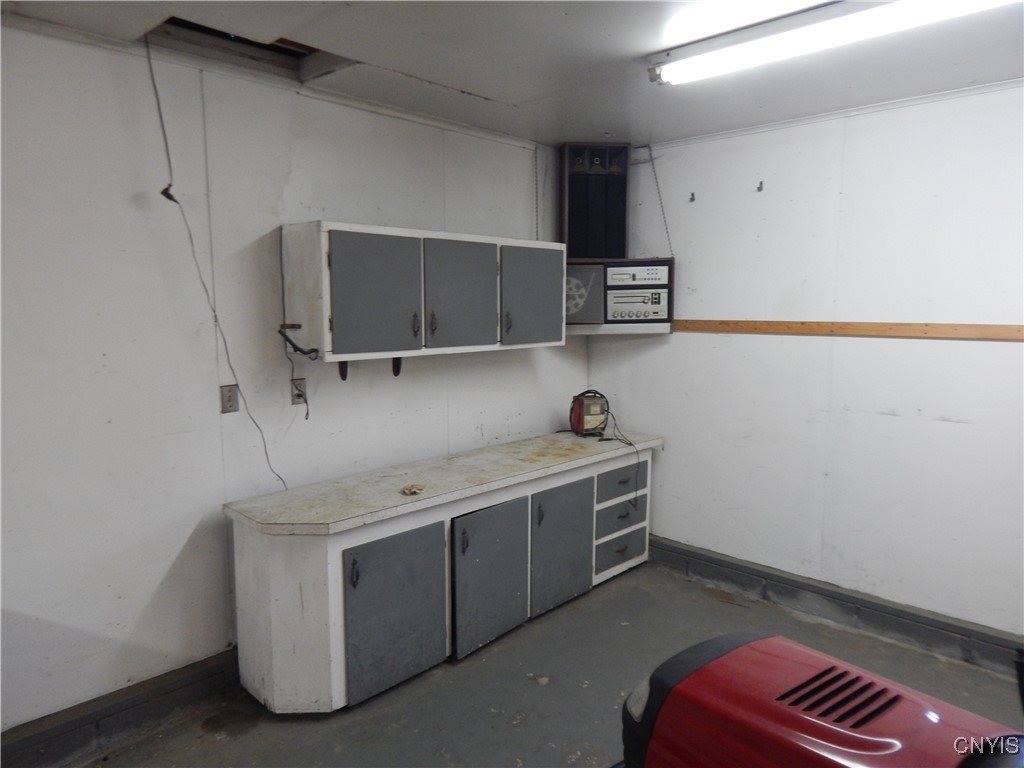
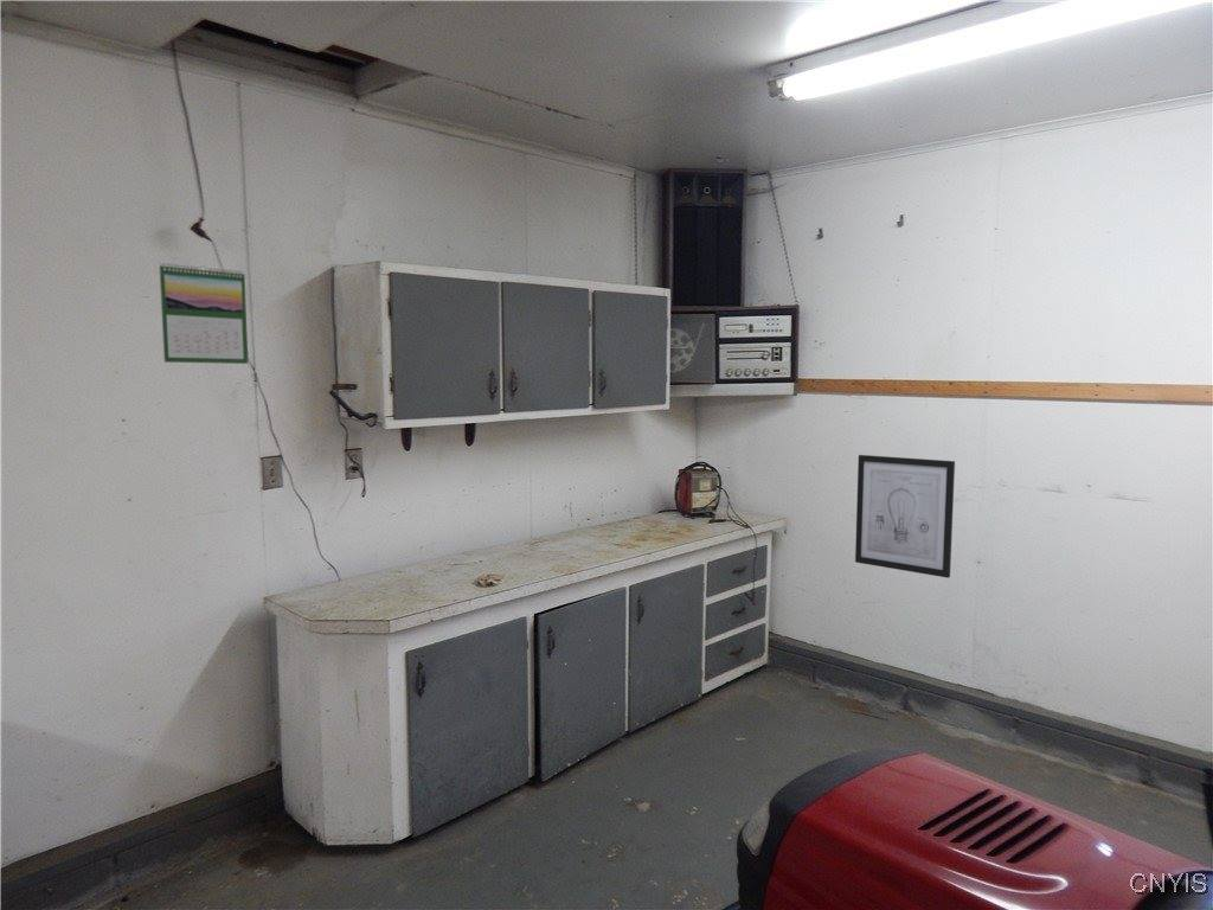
+ wall art [854,454,956,579]
+ calendar [158,262,250,365]
